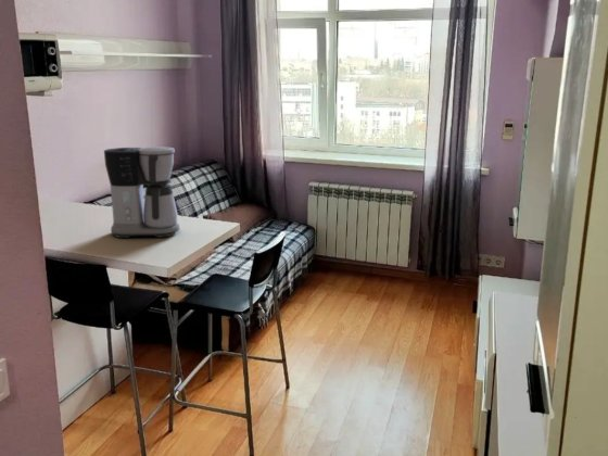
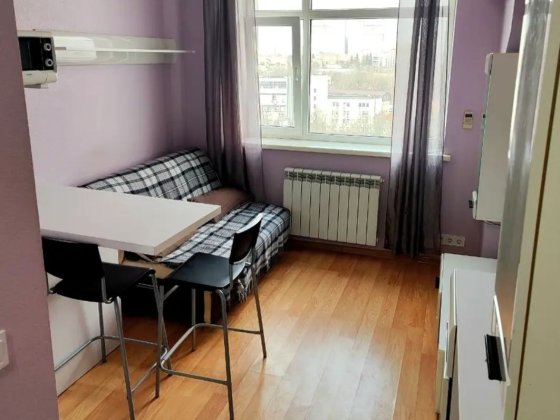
- coffee maker [103,145,180,239]
